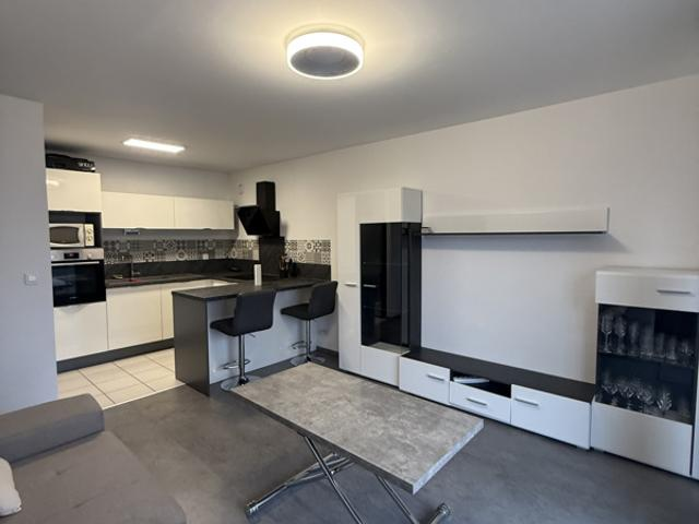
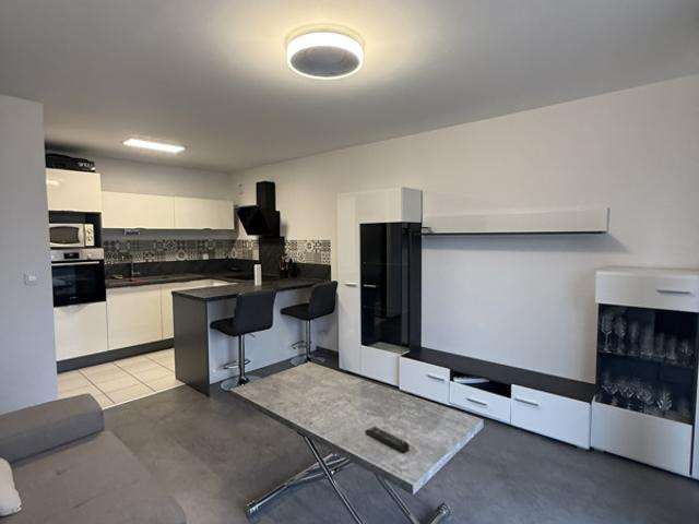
+ remote control [364,426,411,453]
